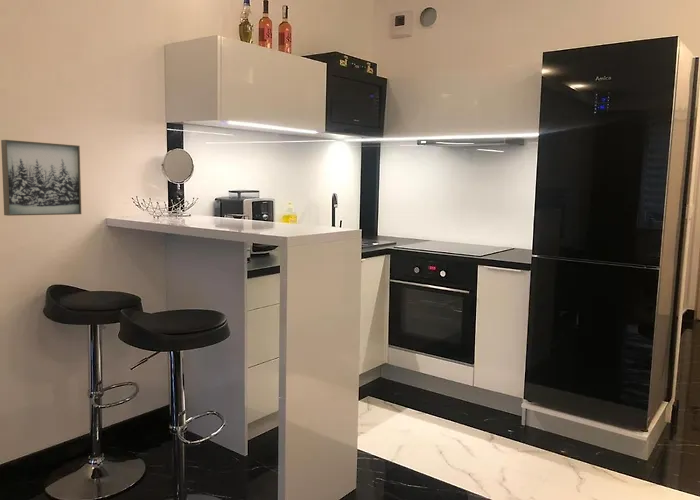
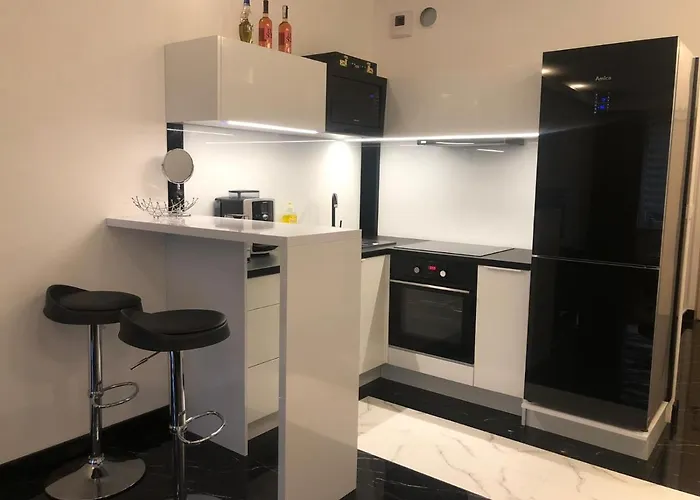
- wall art [0,139,82,217]
